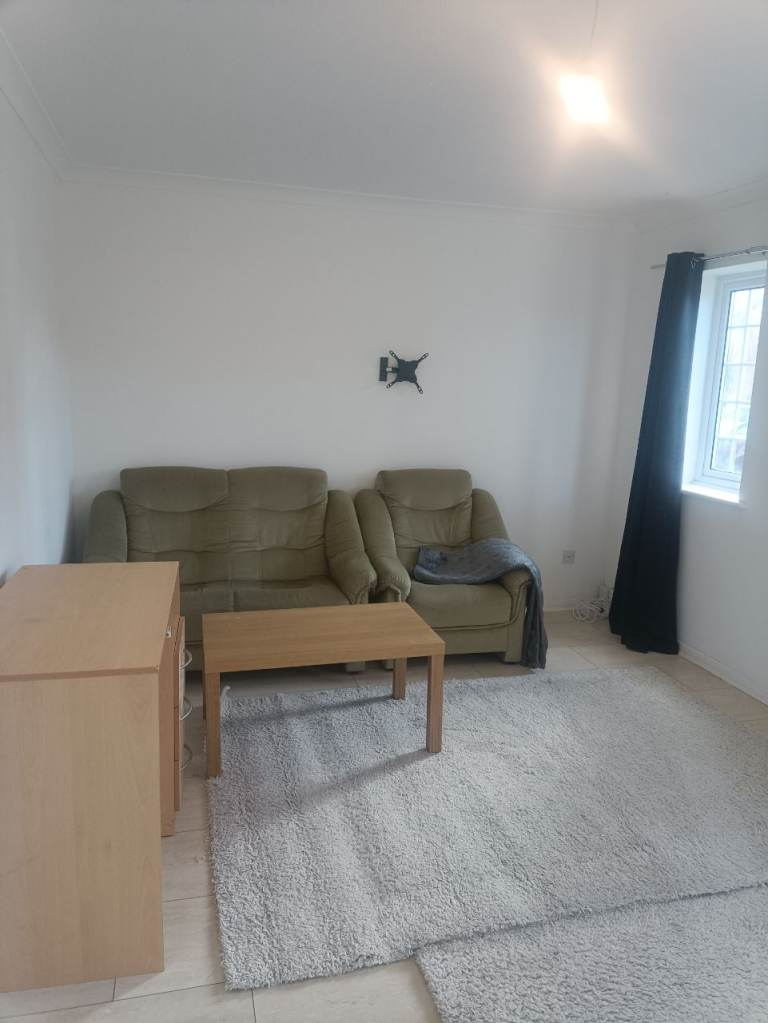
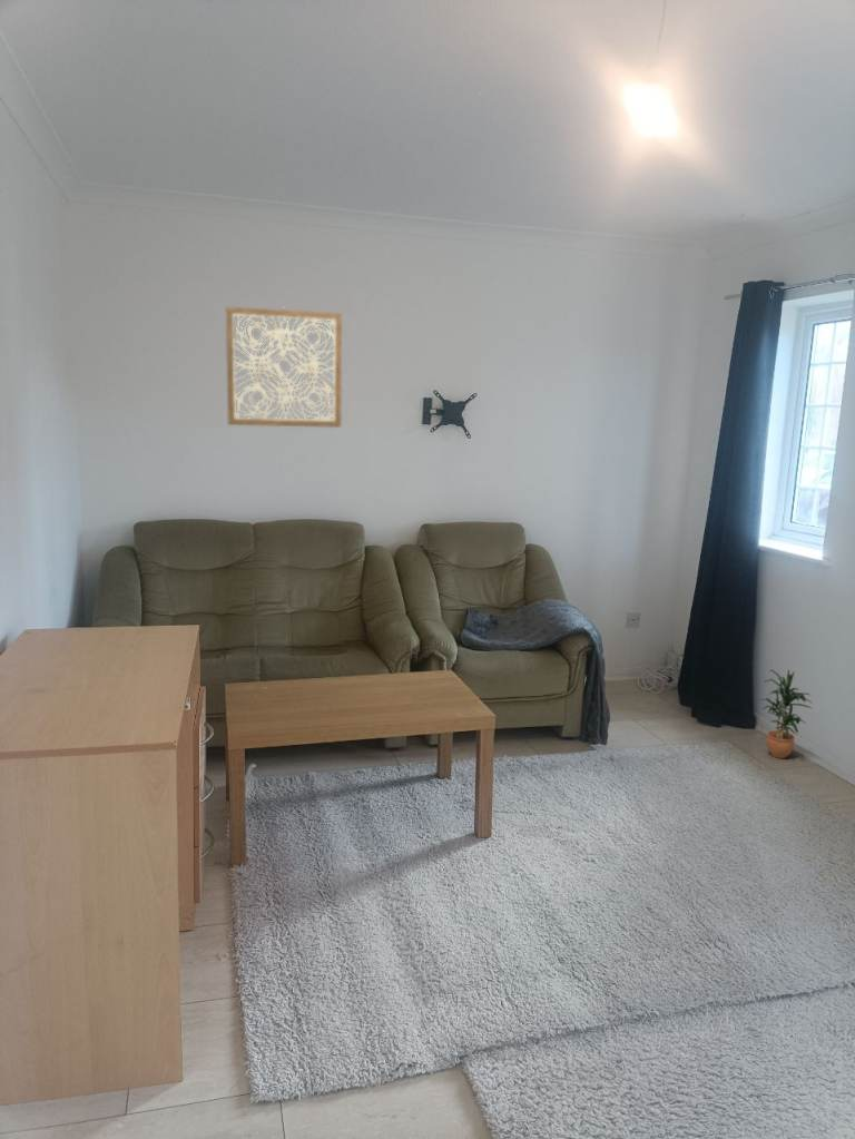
+ potted plant [760,668,813,759]
+ wall art [225,305,343,429]
